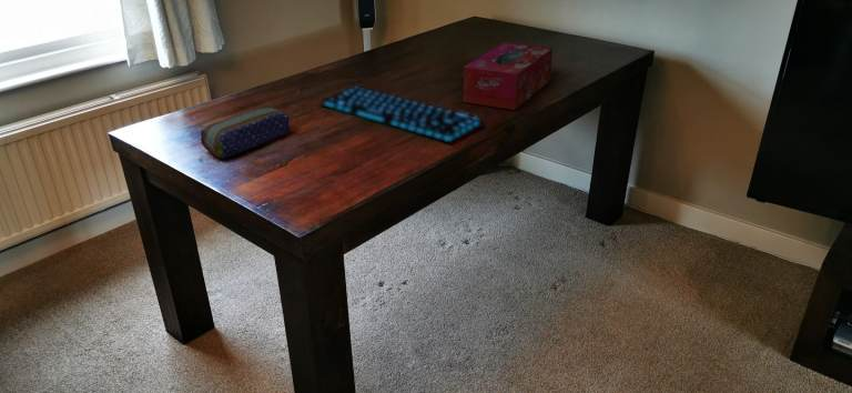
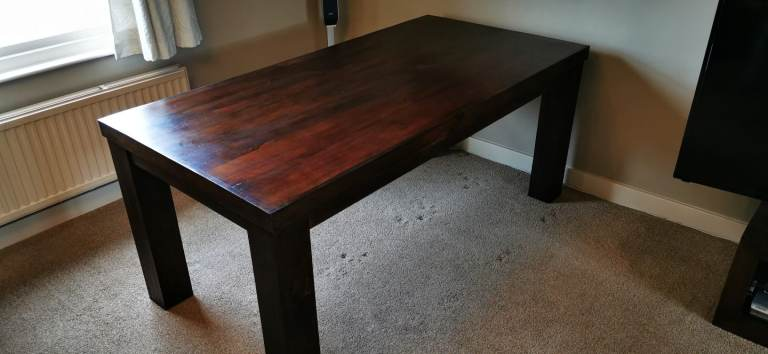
- tissue box [463,41,554,111]
- pencil case [200,105,290,160]
- keyboard [318,84,486,144]
